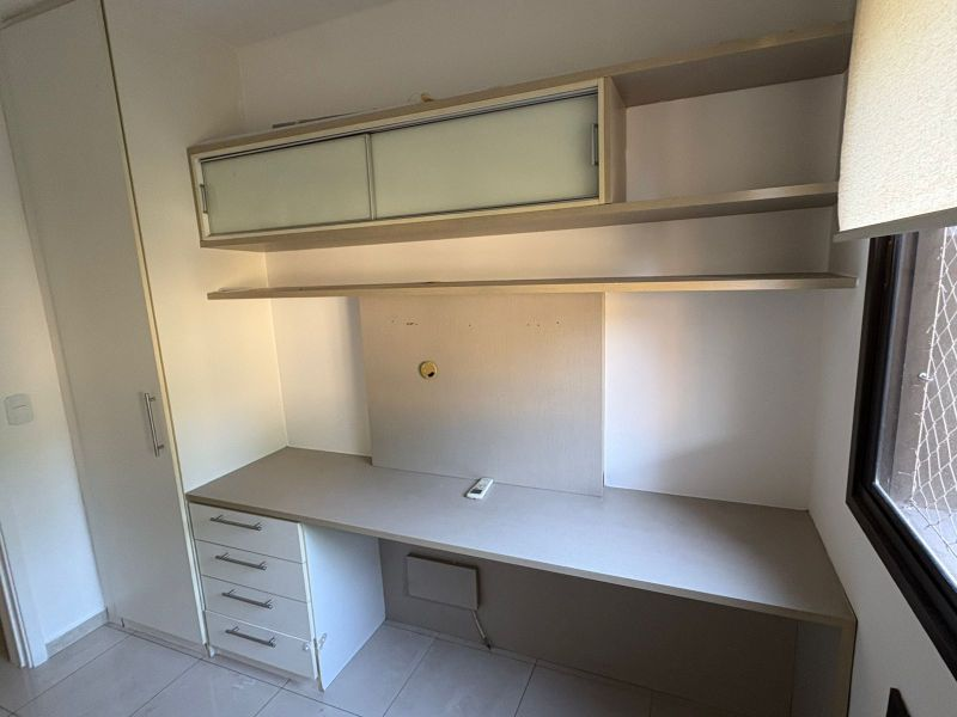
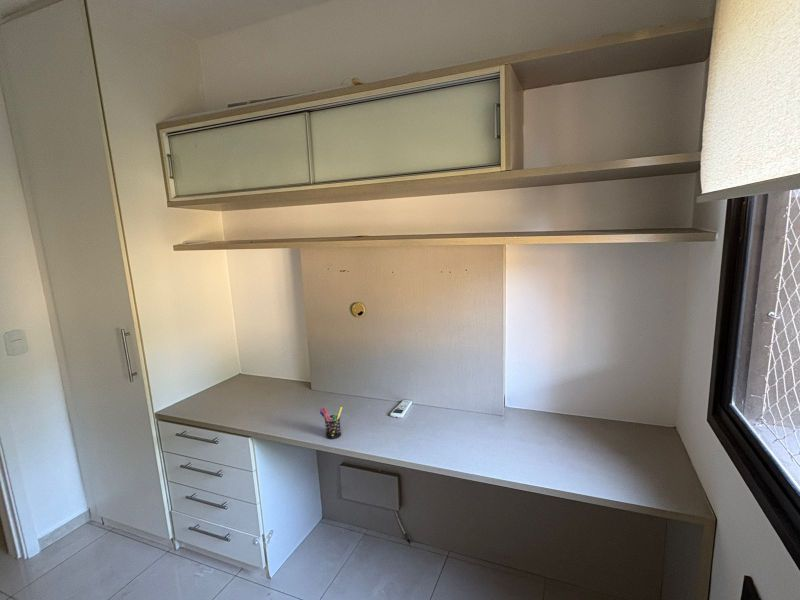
+ pen holder [319,406,343,440]
